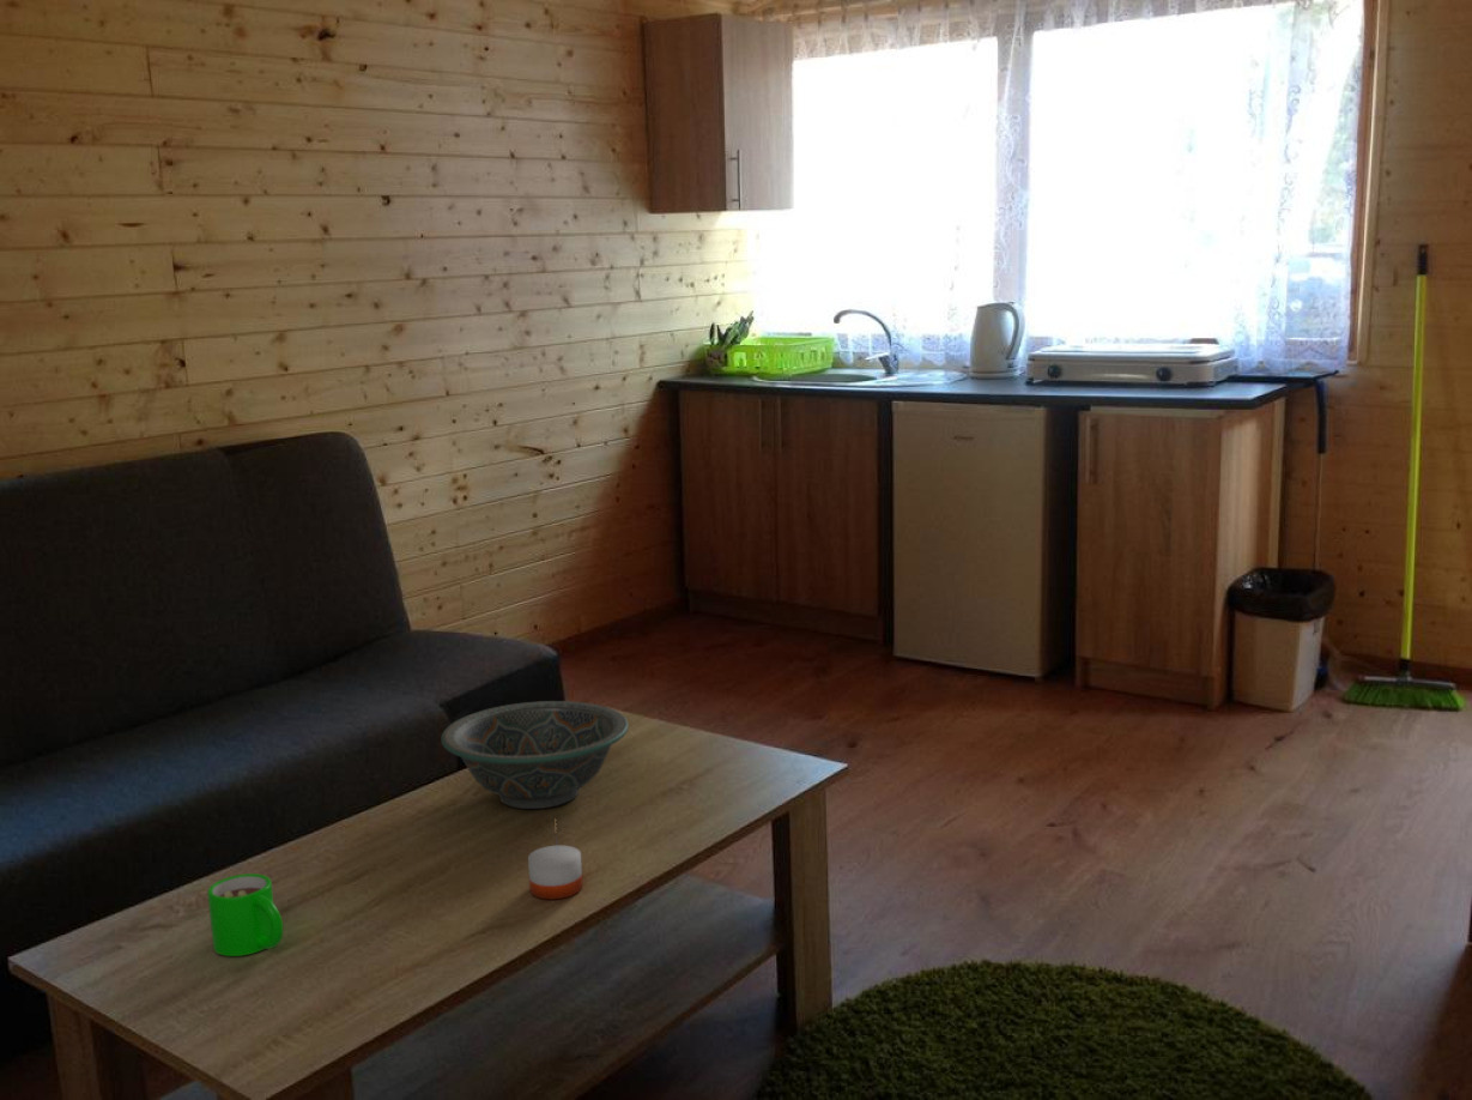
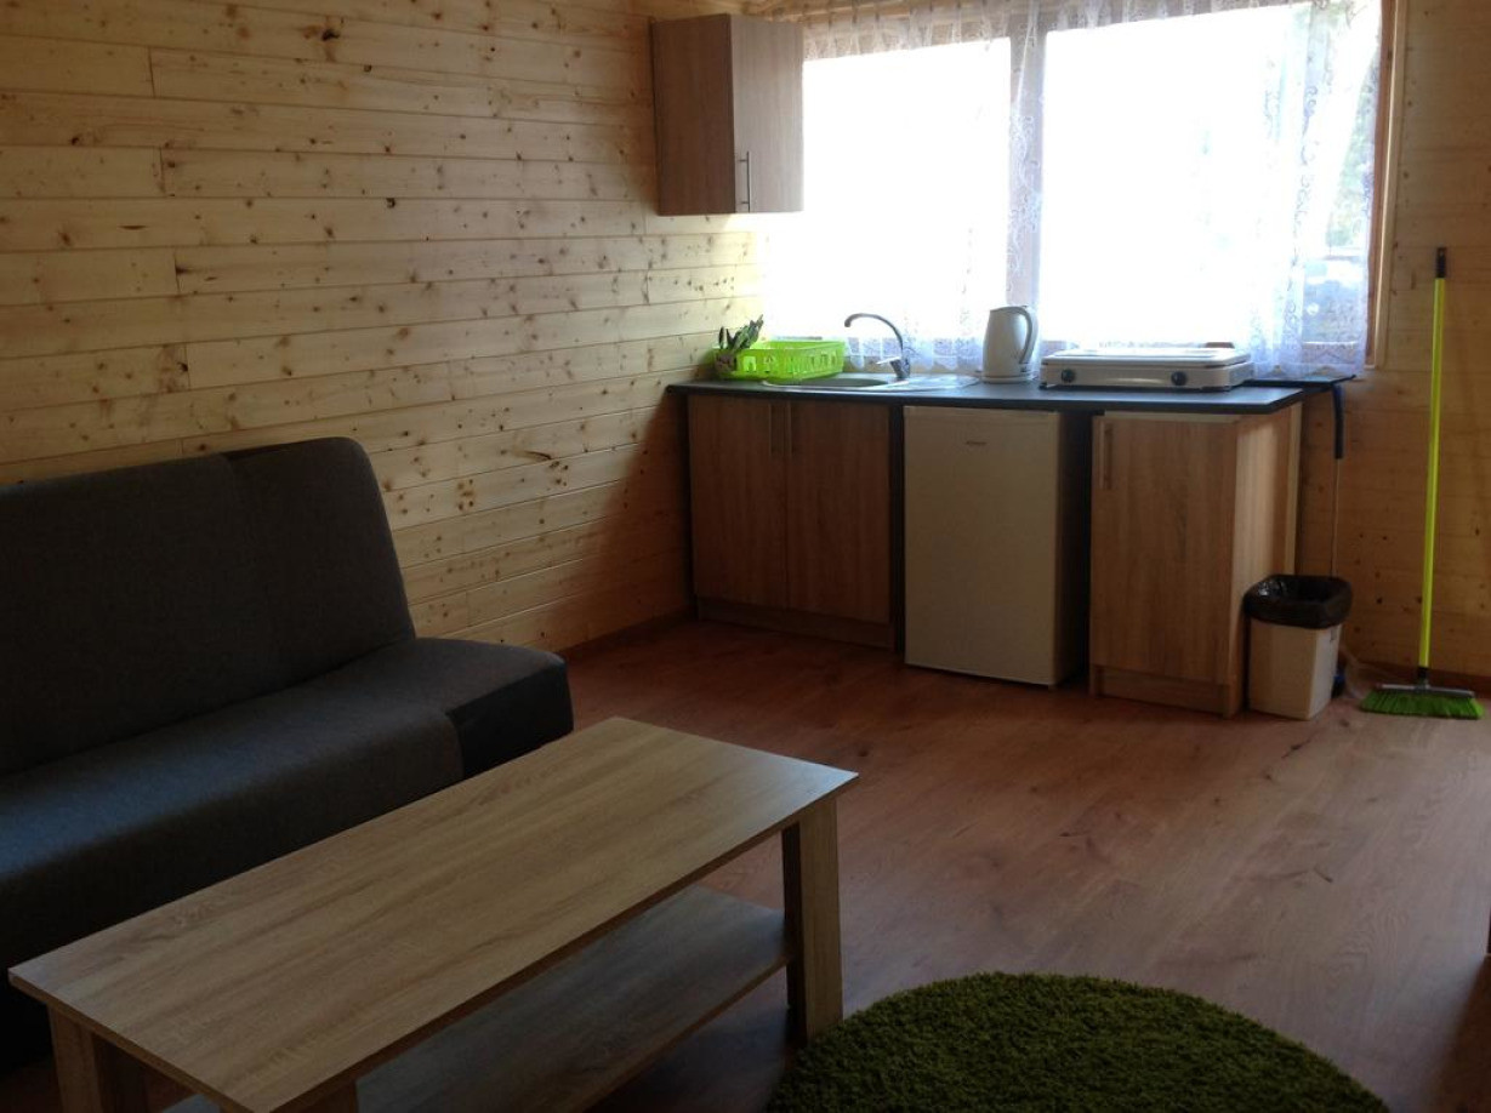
- decorative bowl [441,700,630,810]
- candle [527,834,583,900]
- mug [206,872,284,957]
